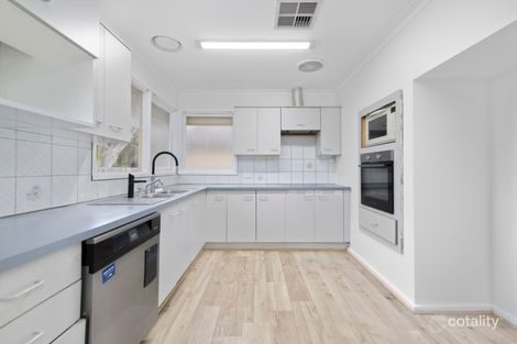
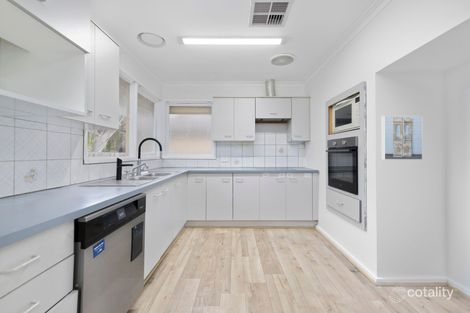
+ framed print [381,115,424,161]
